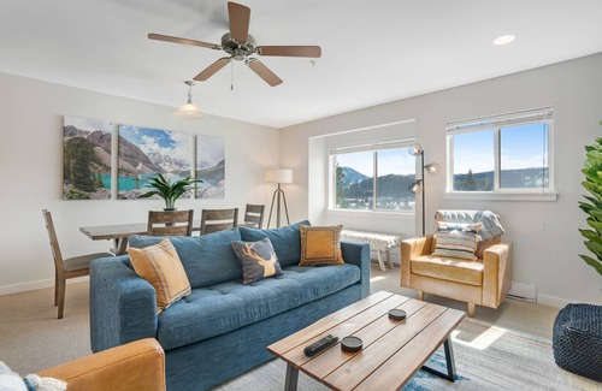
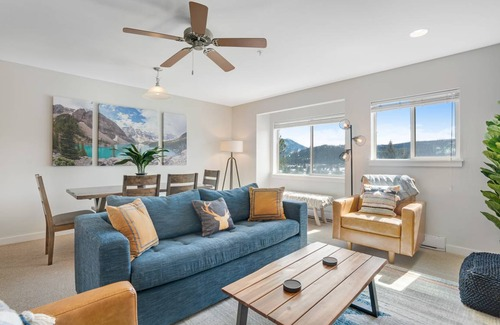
- remote control [302,333,341,357]
